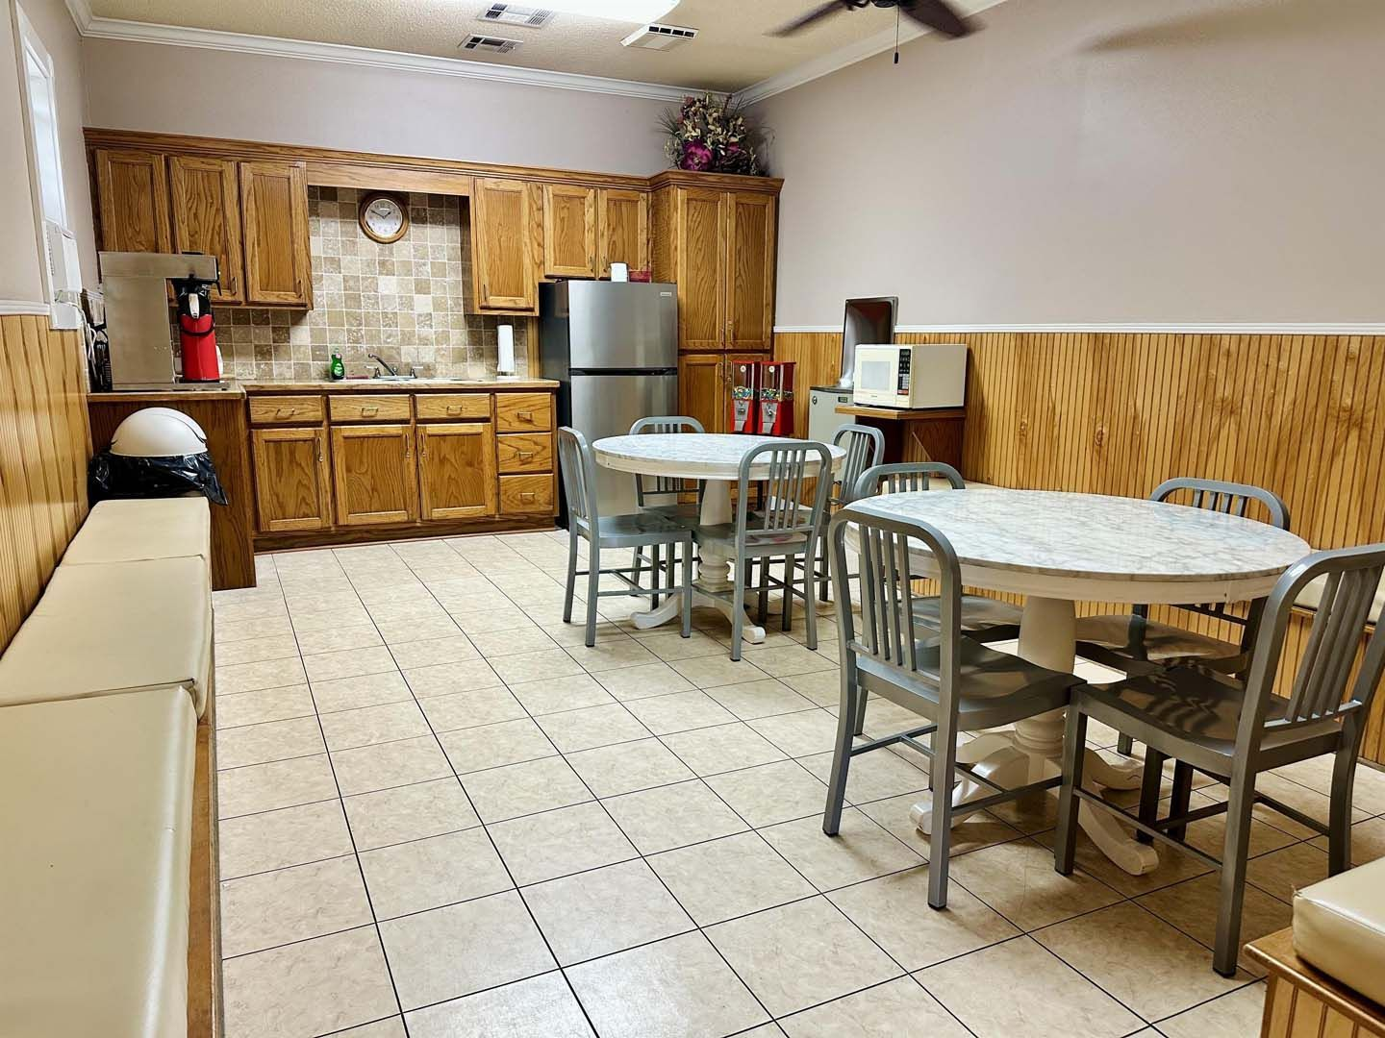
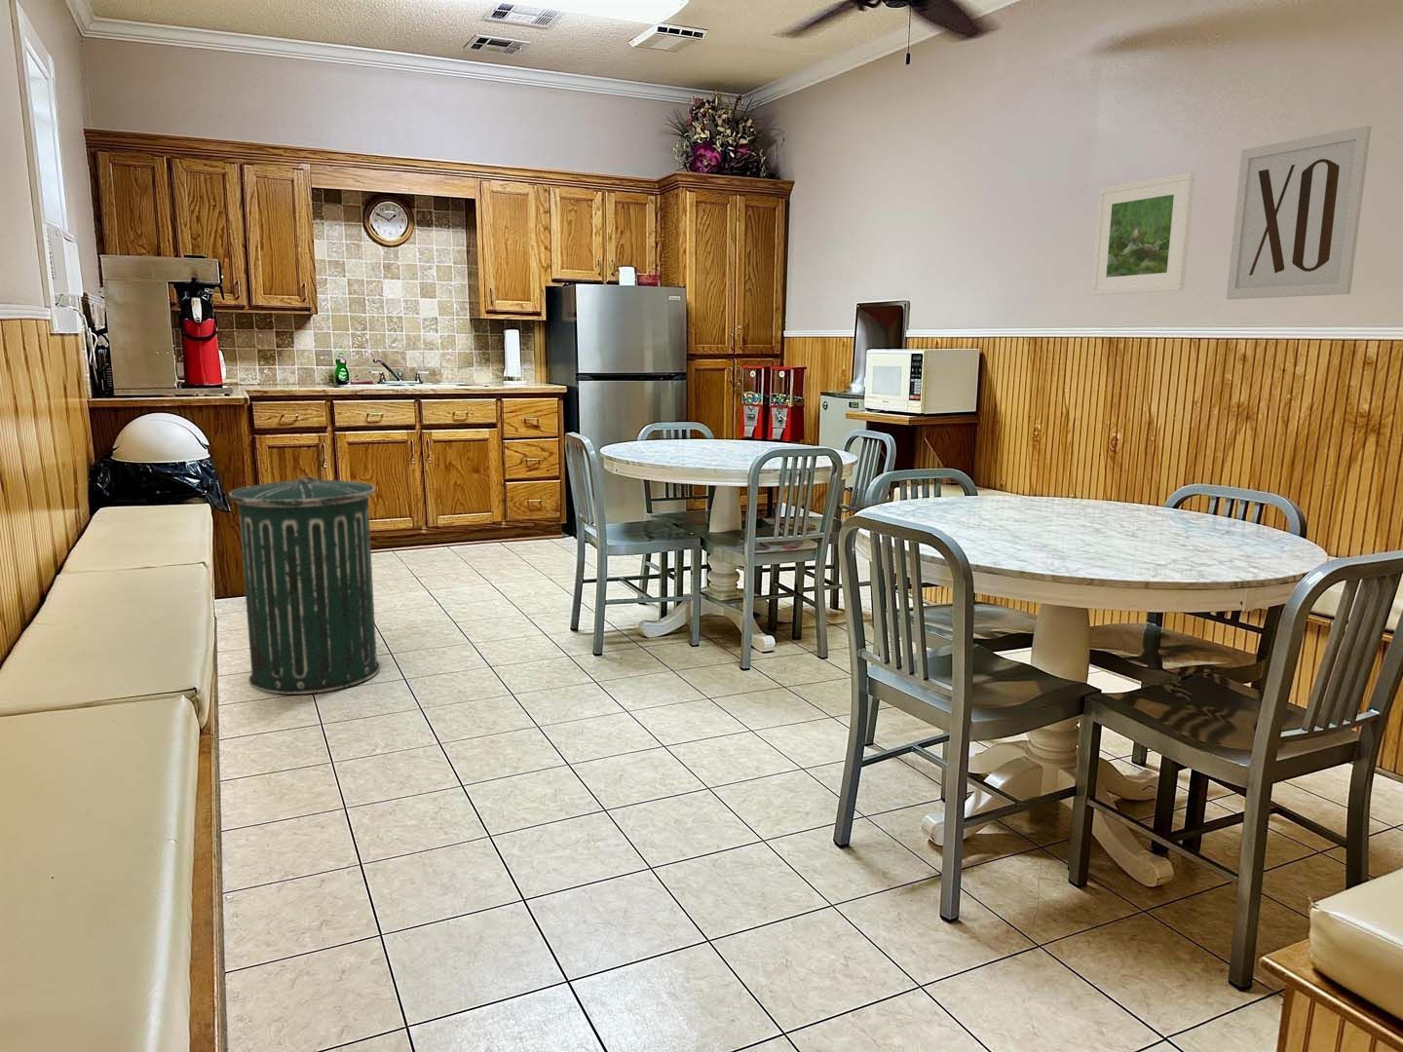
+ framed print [1090,171,1195,296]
+ trash can [228,474,381,695]
+ wall art [1225,125,1372,299]
